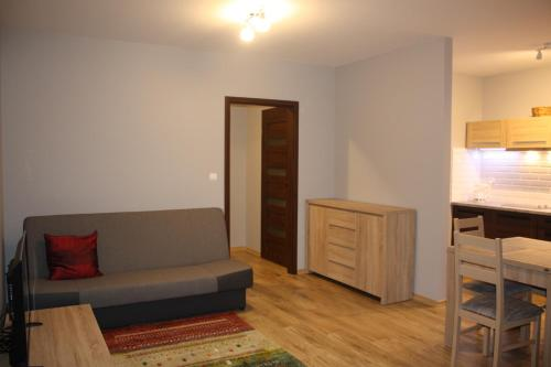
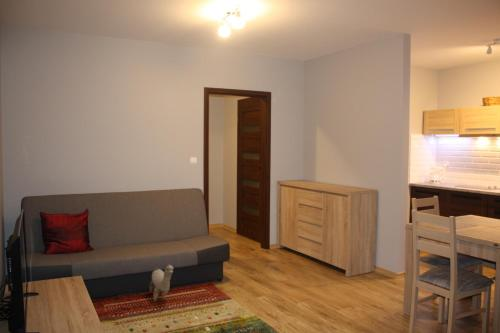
+ plush toy [148,263,174,303]
